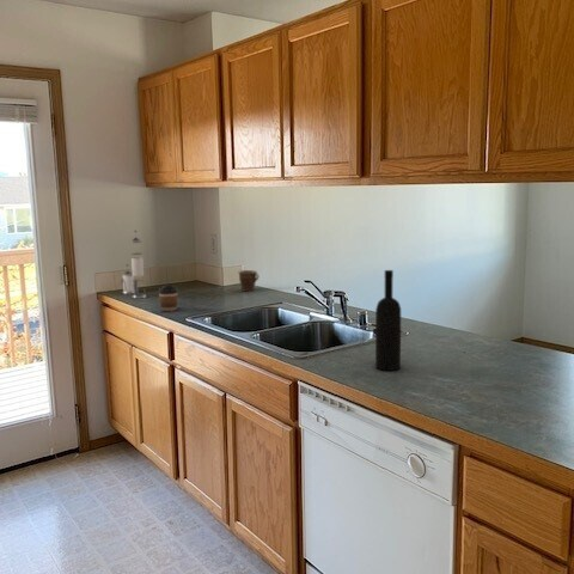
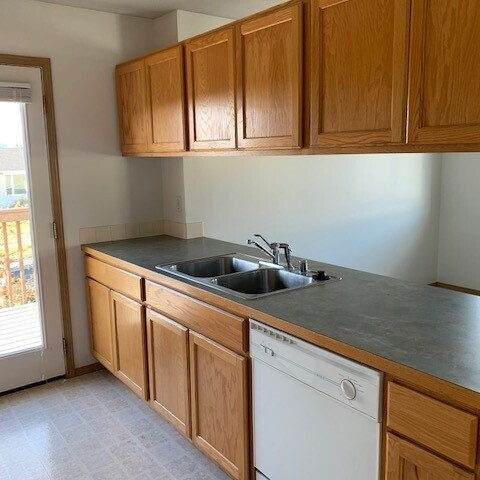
- mug [237,269,259,293]
- coffee maker [121,230,147,299]
- wine bottle [374,269,402,372]
- coffee cup [157,283,179,312]
